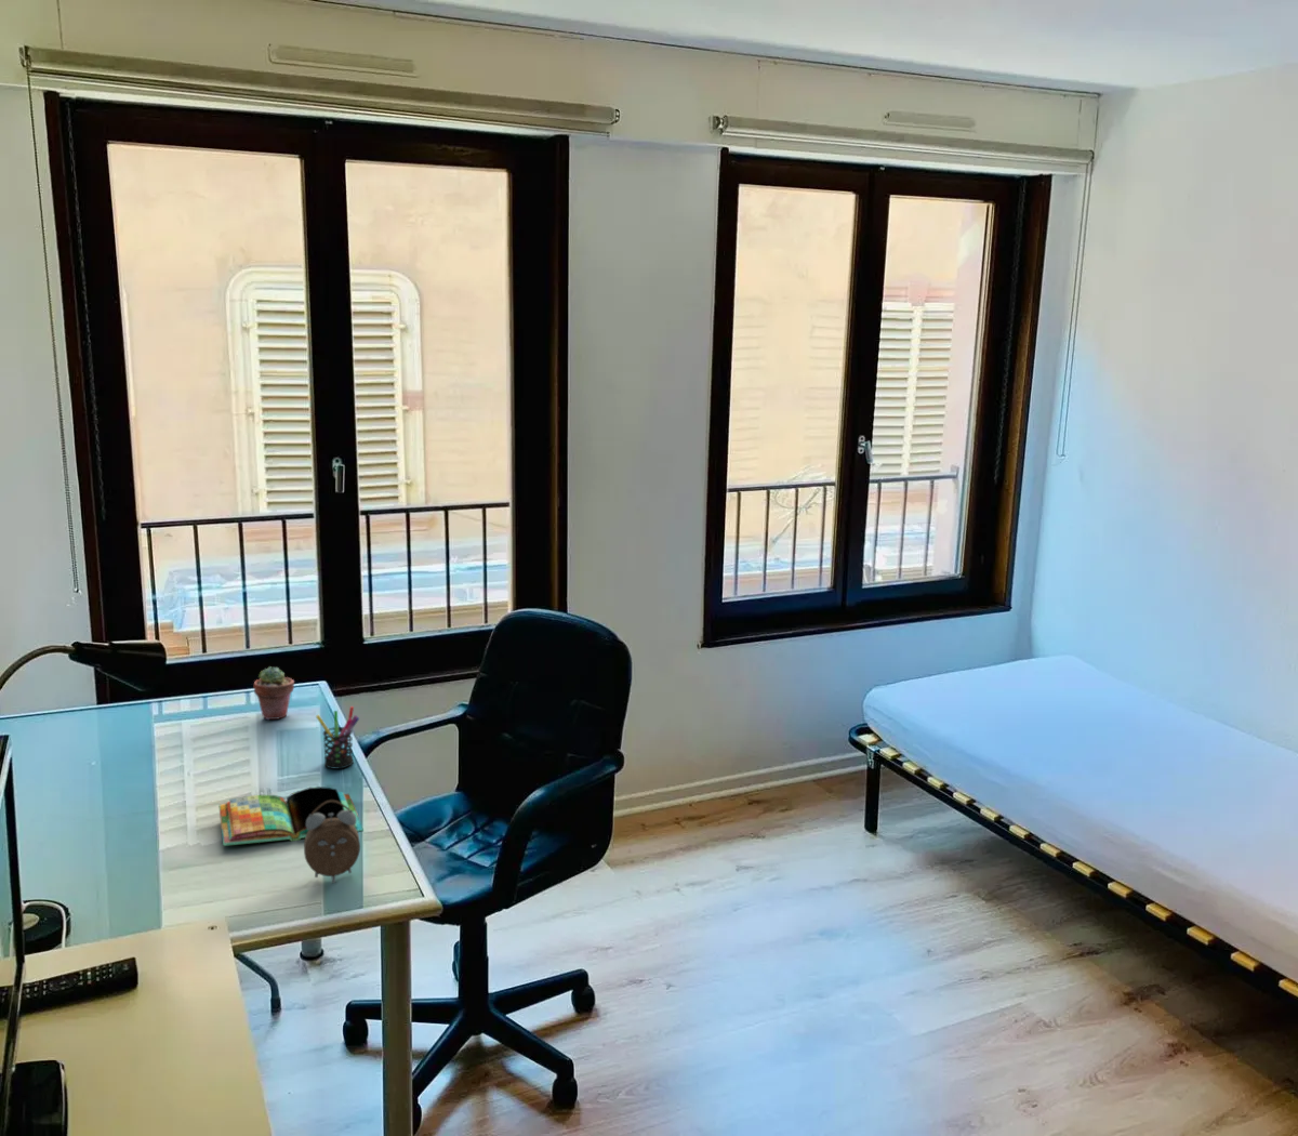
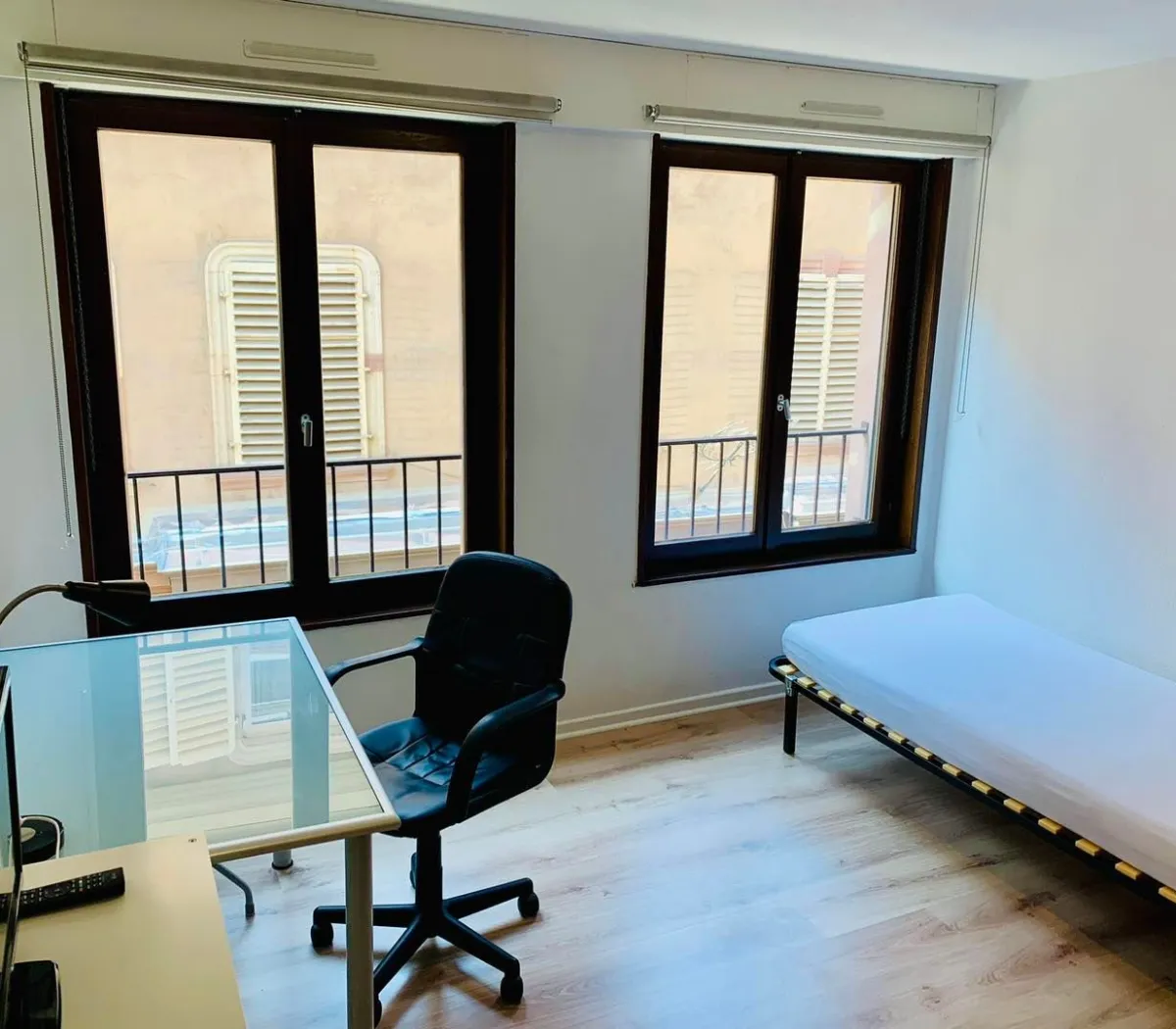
- alarm clock [302,800,361,884]
- book [219,786,364,847]
- pen holder [315,705,360,771]
- potted succulent [253,666,296,721]
